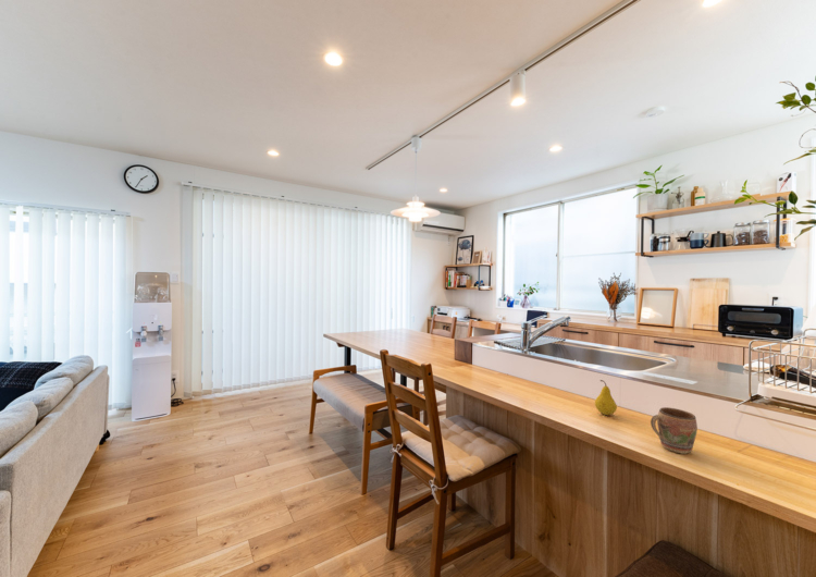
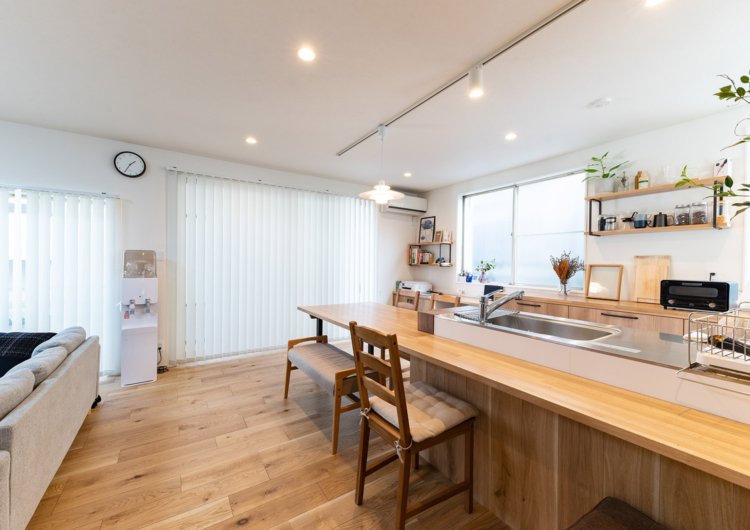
- fruit [594,379,618,416]
- mug [650,406,698,455]
